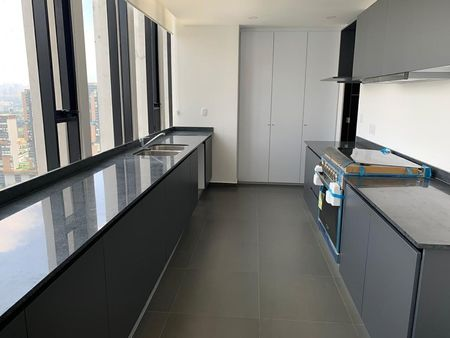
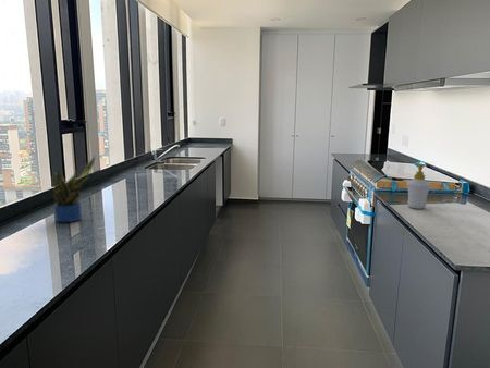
+ potted plant [51,156,96,223]
+ soap bottle [406,162,432,210]
